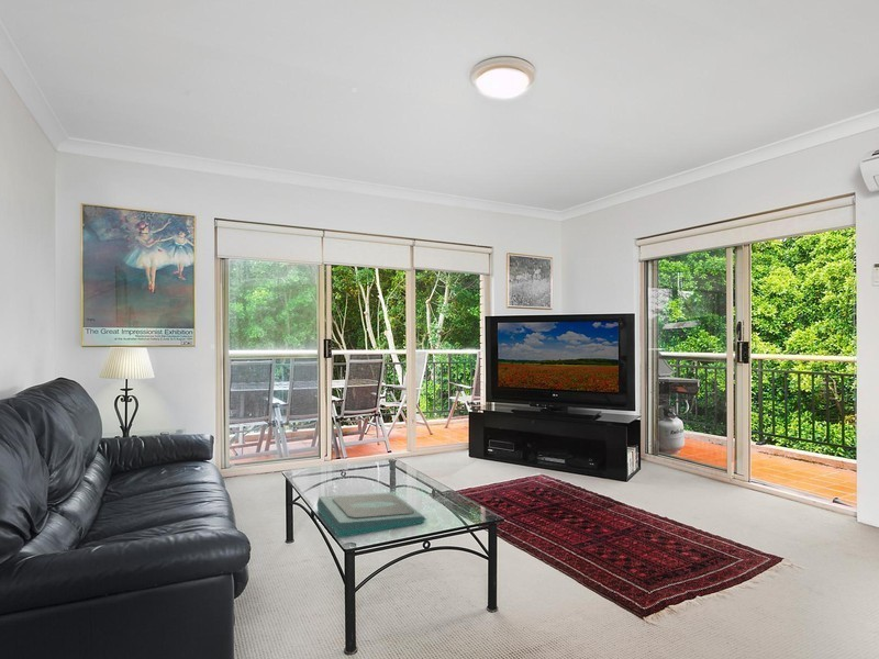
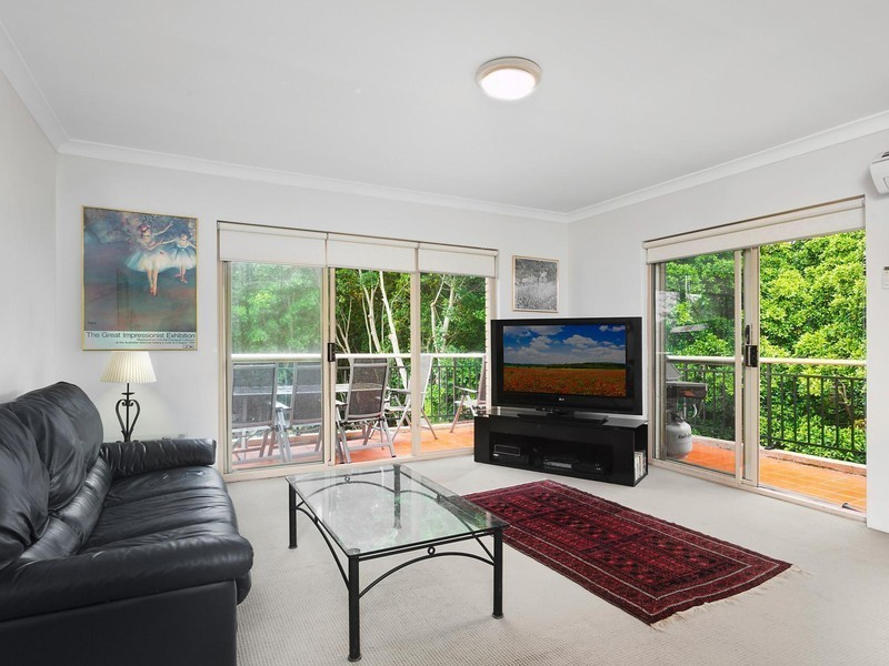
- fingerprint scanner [315,492,427,538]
